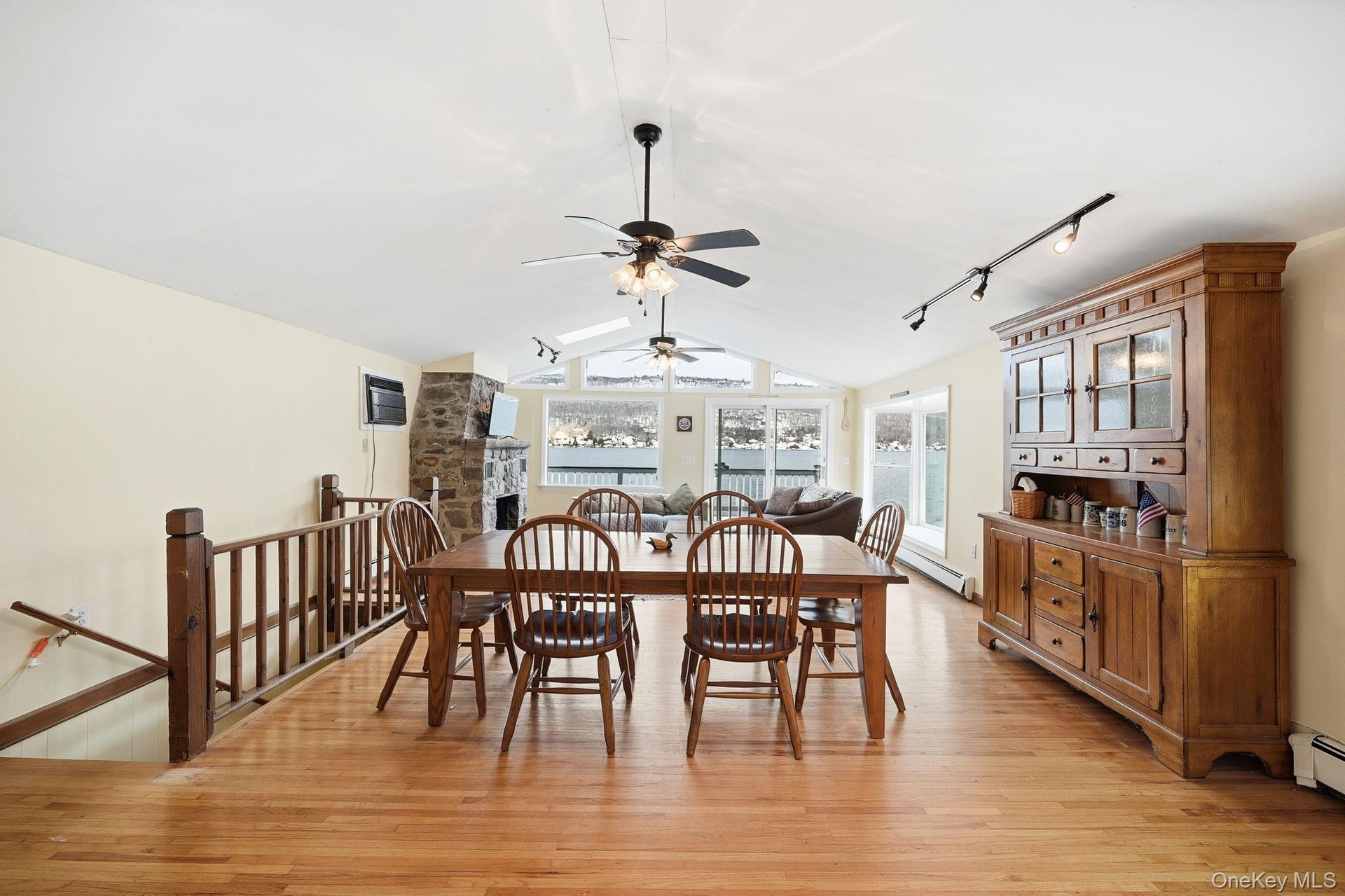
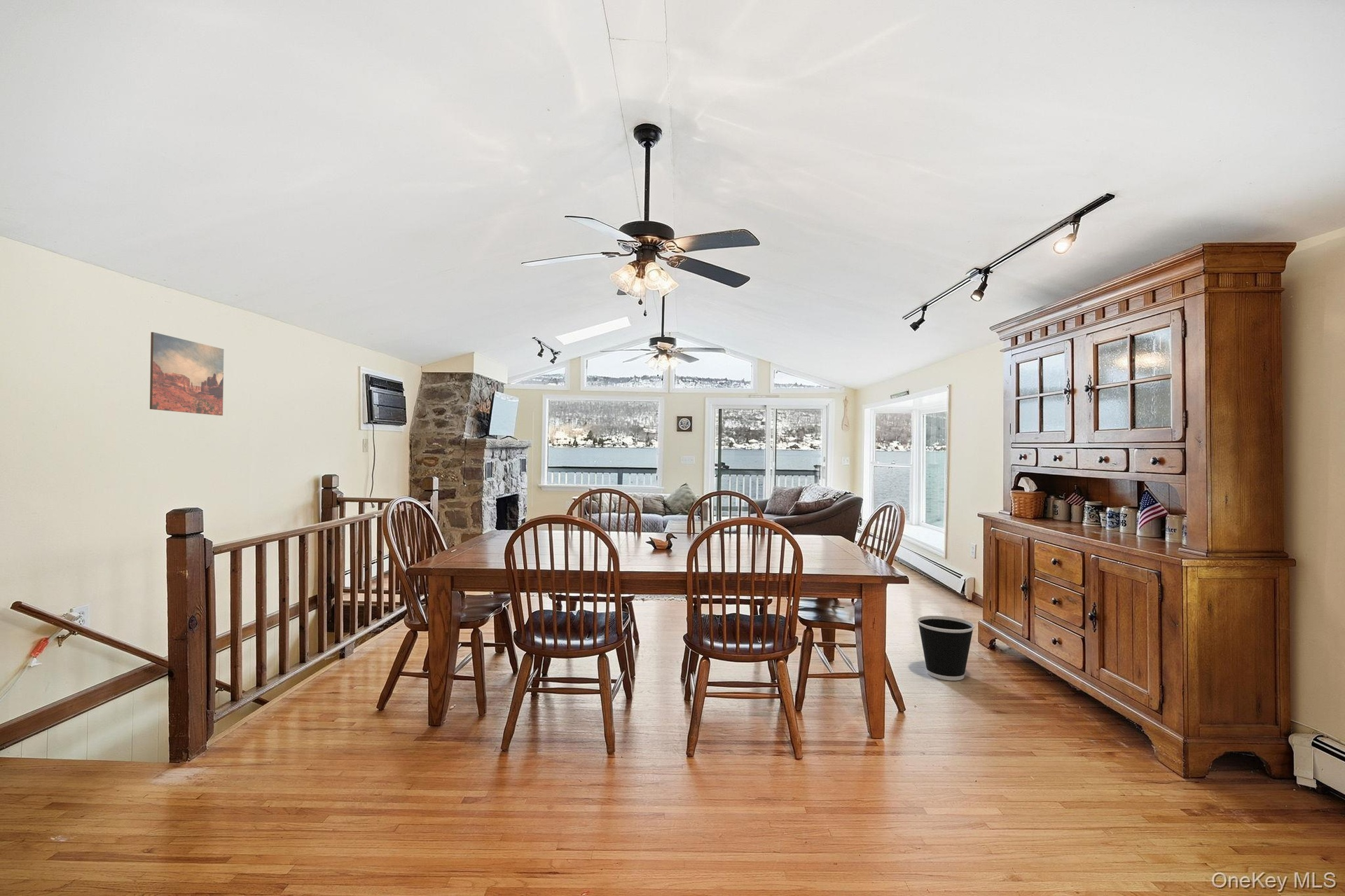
+ wall art [149,331,224,416]
+ wastebasket [916,615,975,681]
